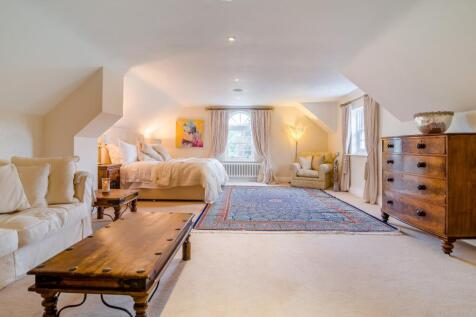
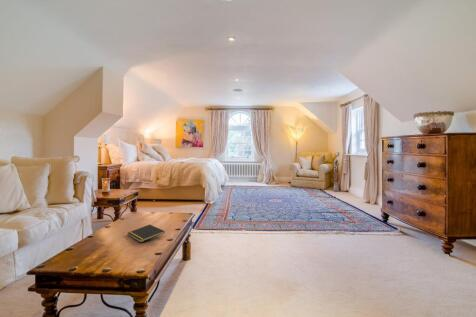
+ notepad [126,224,165,243]
